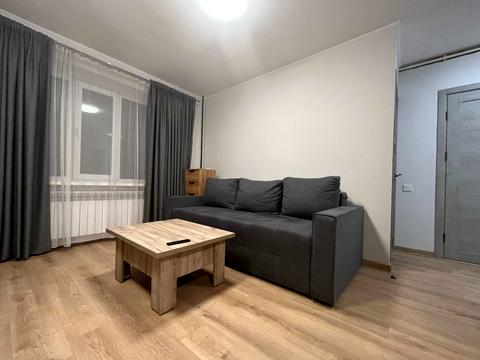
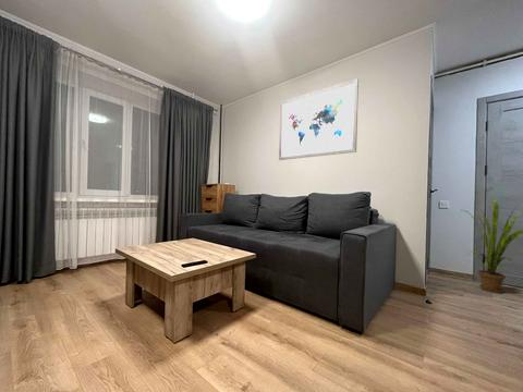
+ house plant [462,199,523,294]
+ wall art [278,77,360,161]
